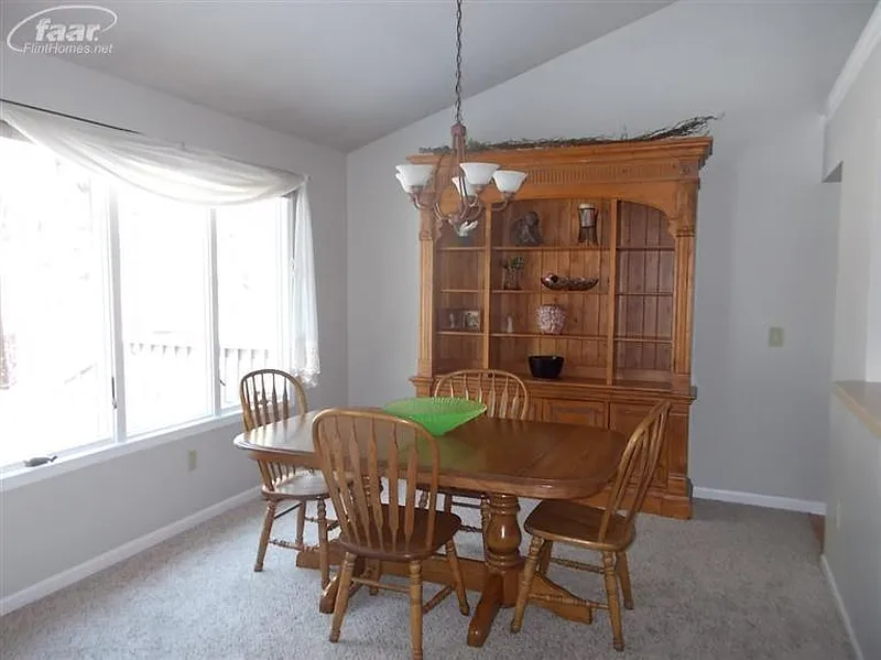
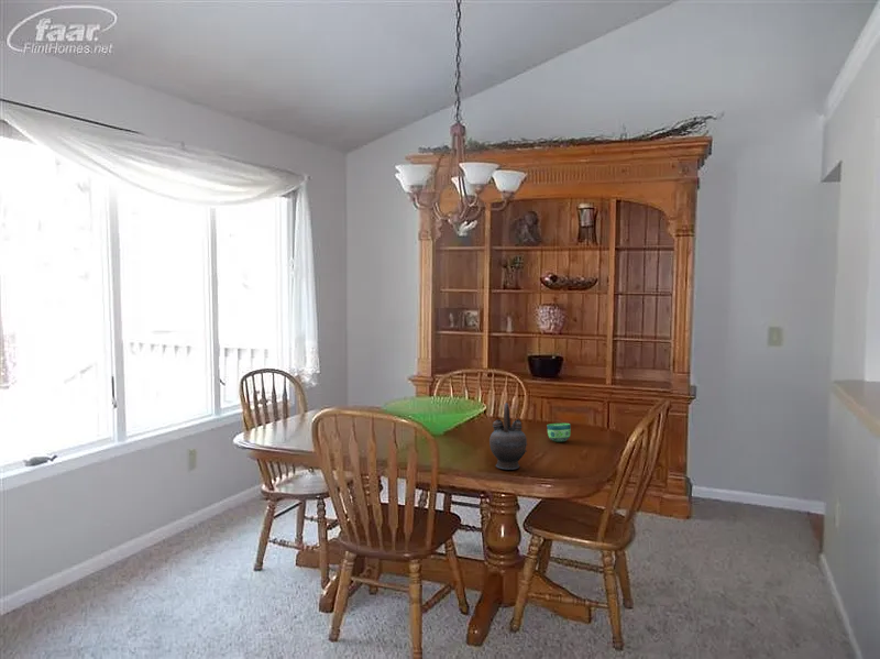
+ cup [546,422,572,442]
+ teapot [488,402,528,471]
